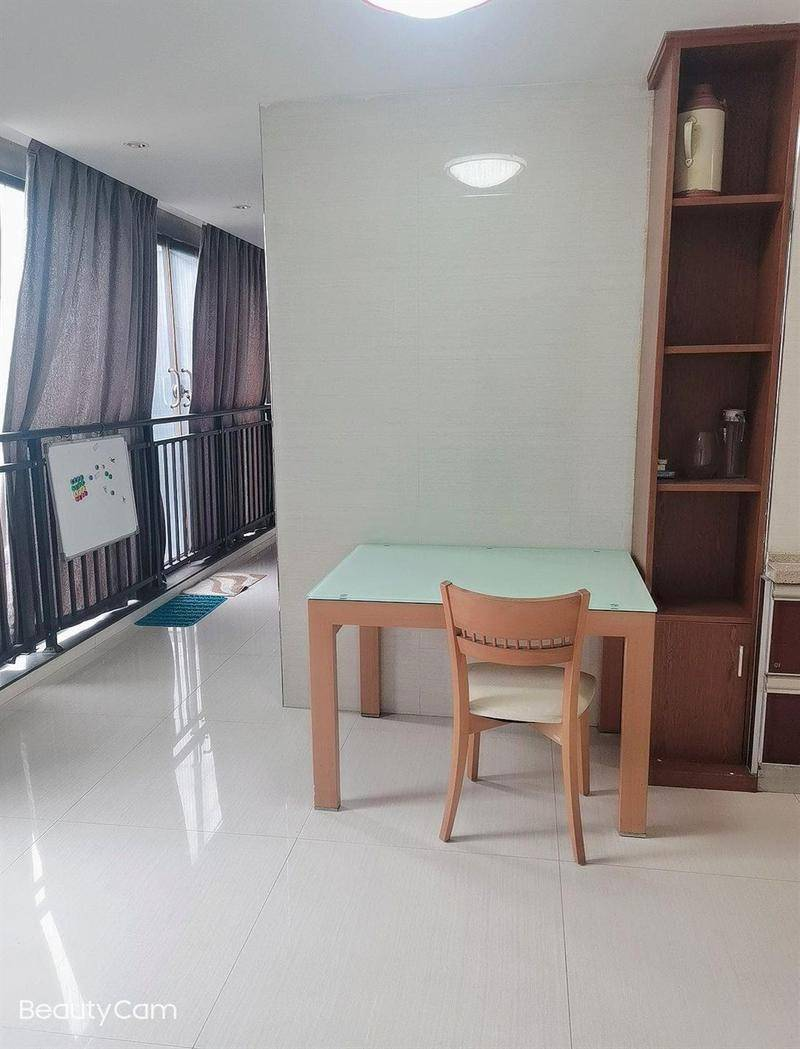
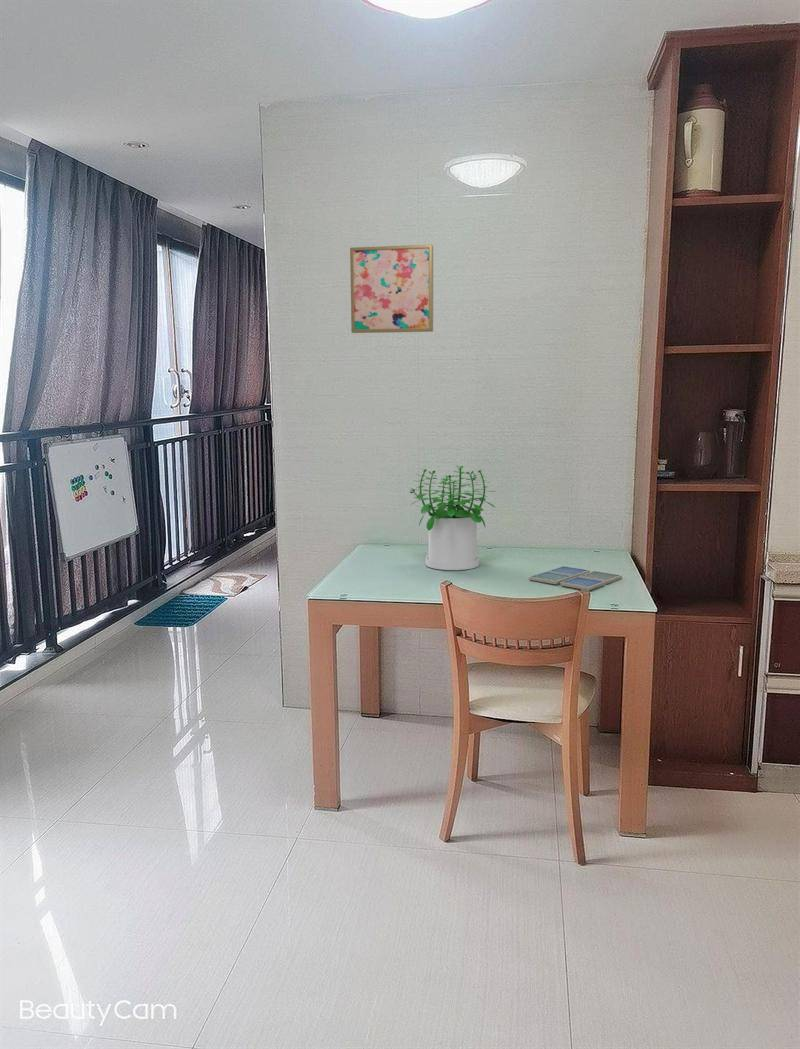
+ potted plant [409,464,497,571]
+ drink coaster [528,565,623,591]
+ wall art [349,244,434,334]
